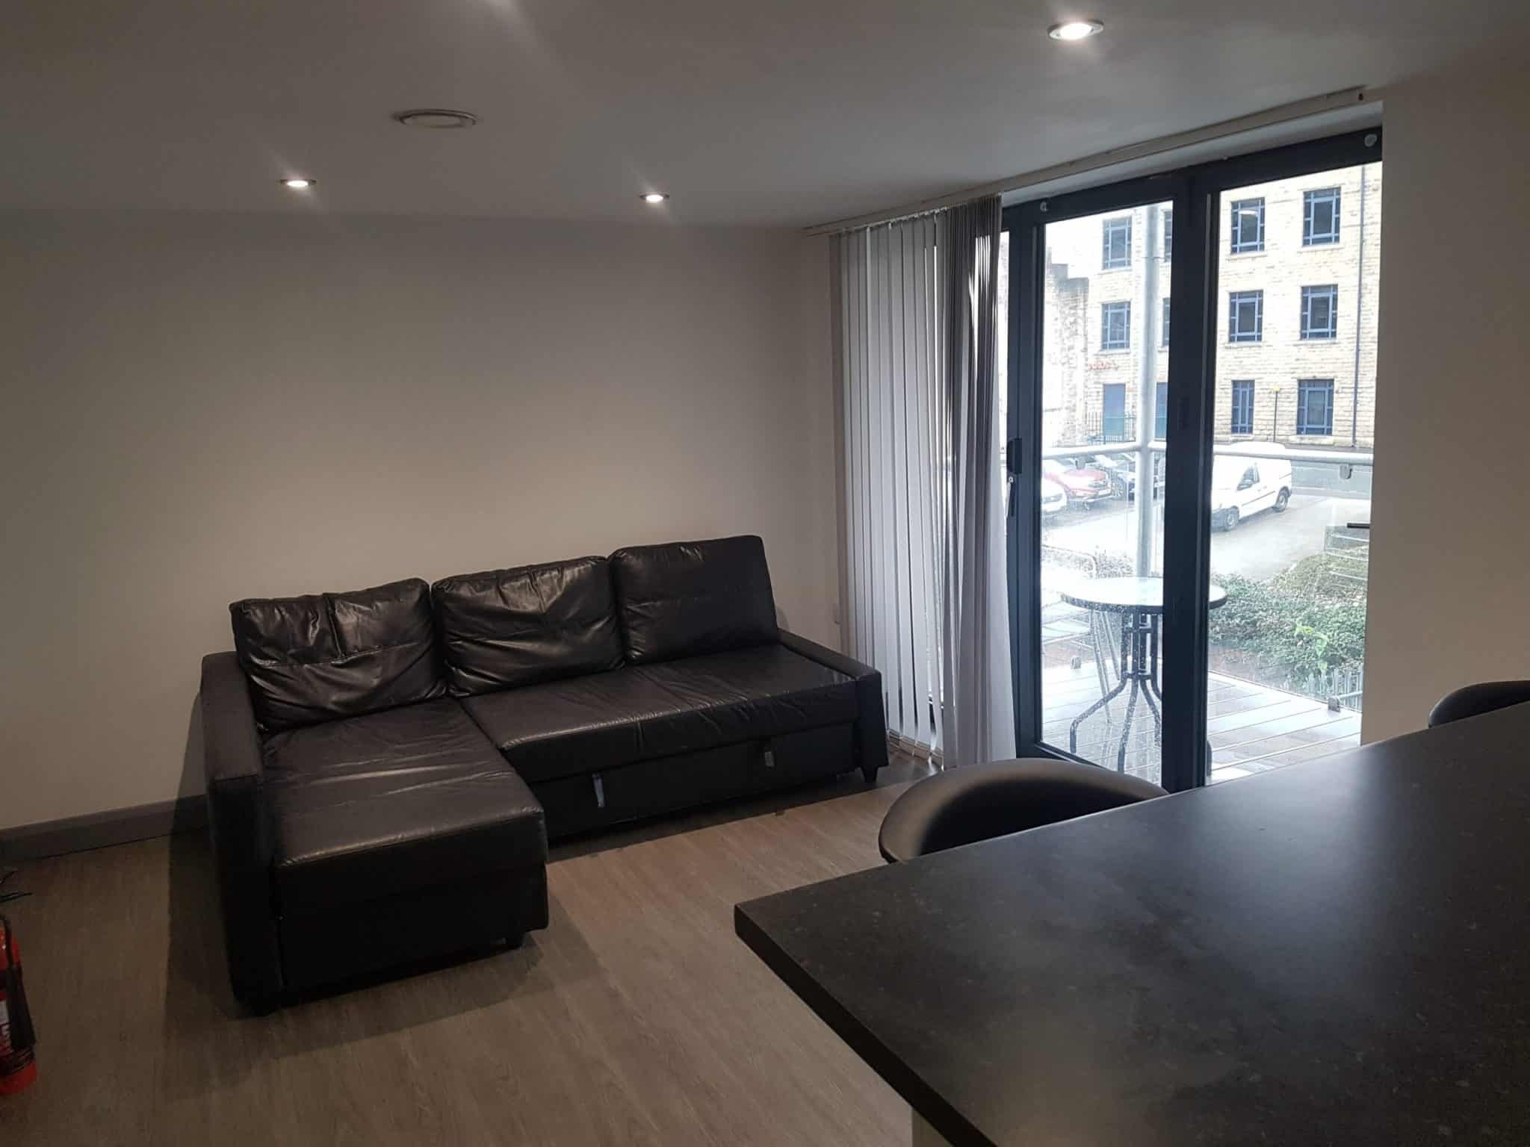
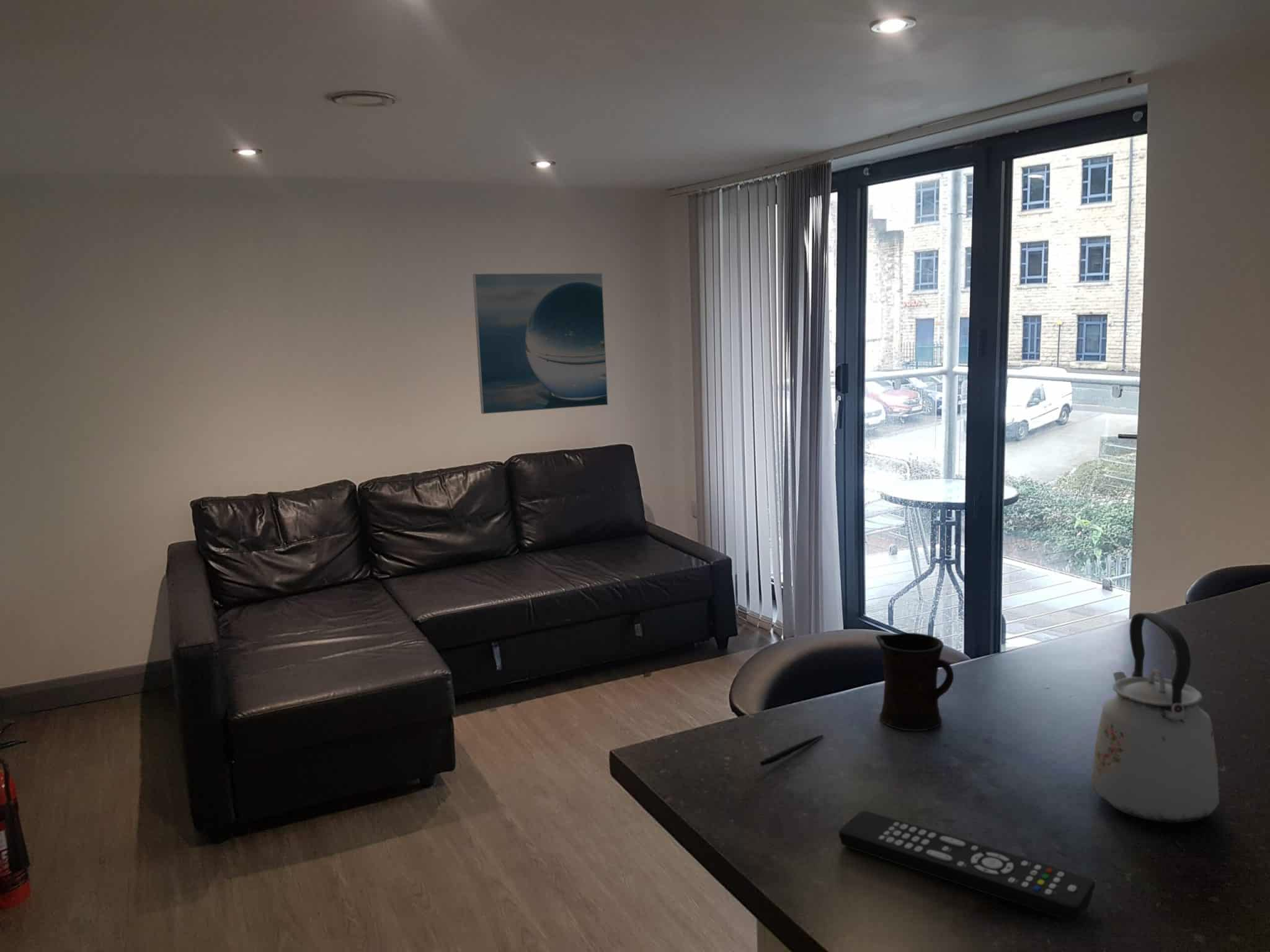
+ remote control [838,810,1096,923]
+ kettle [1090,612,1220,824]
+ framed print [472,272,608,415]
+ pen [760,734,824,767]
+ mug [875,632,954,731]
